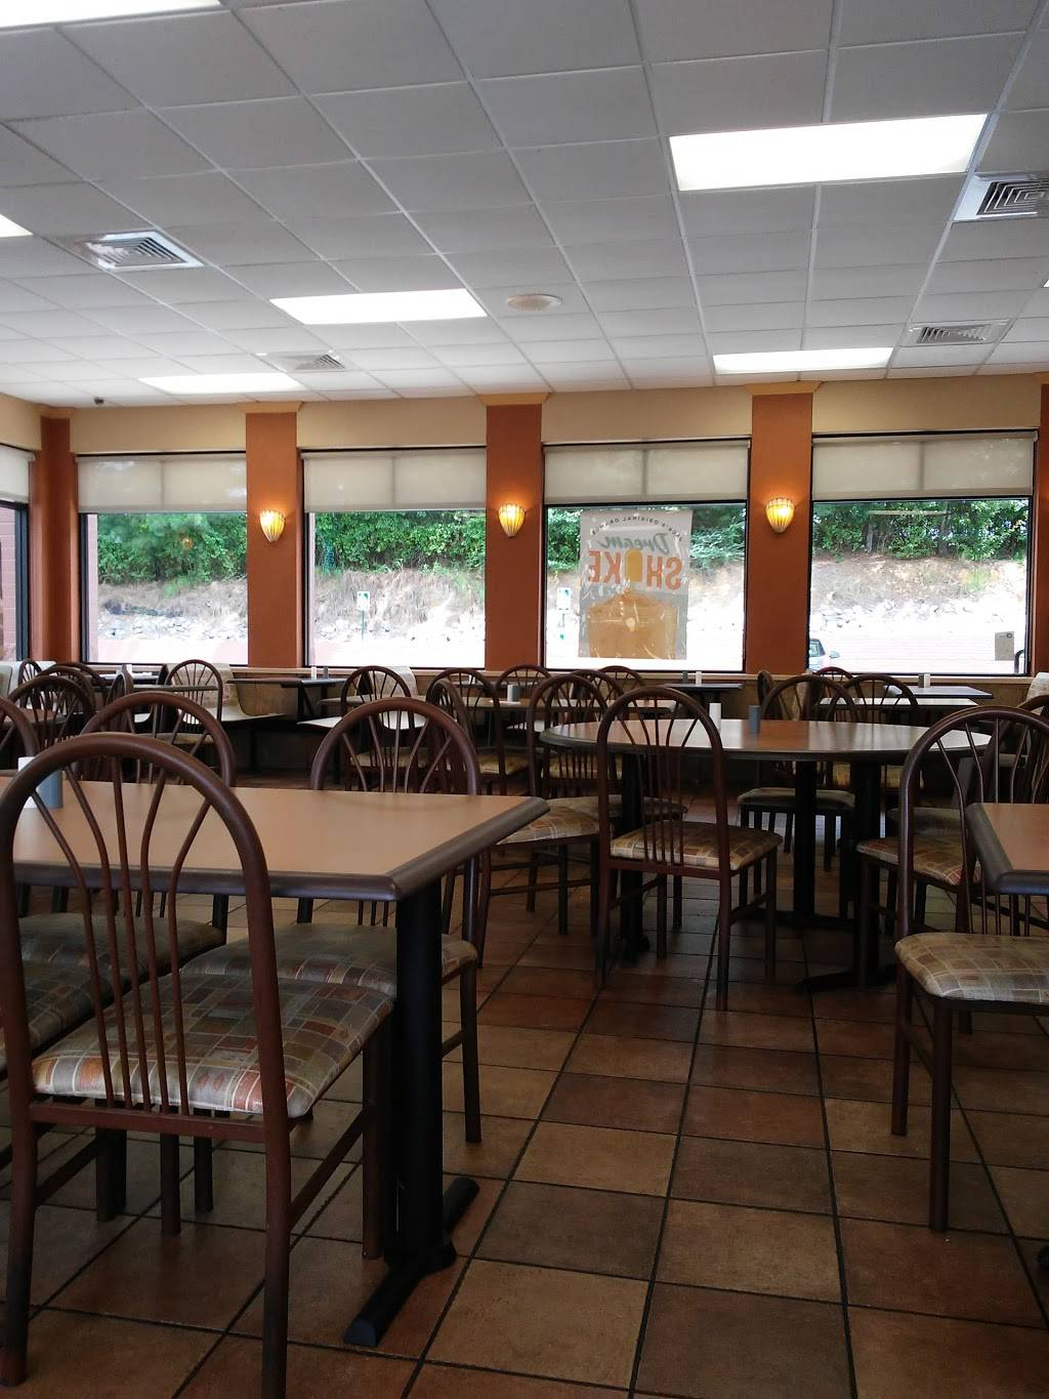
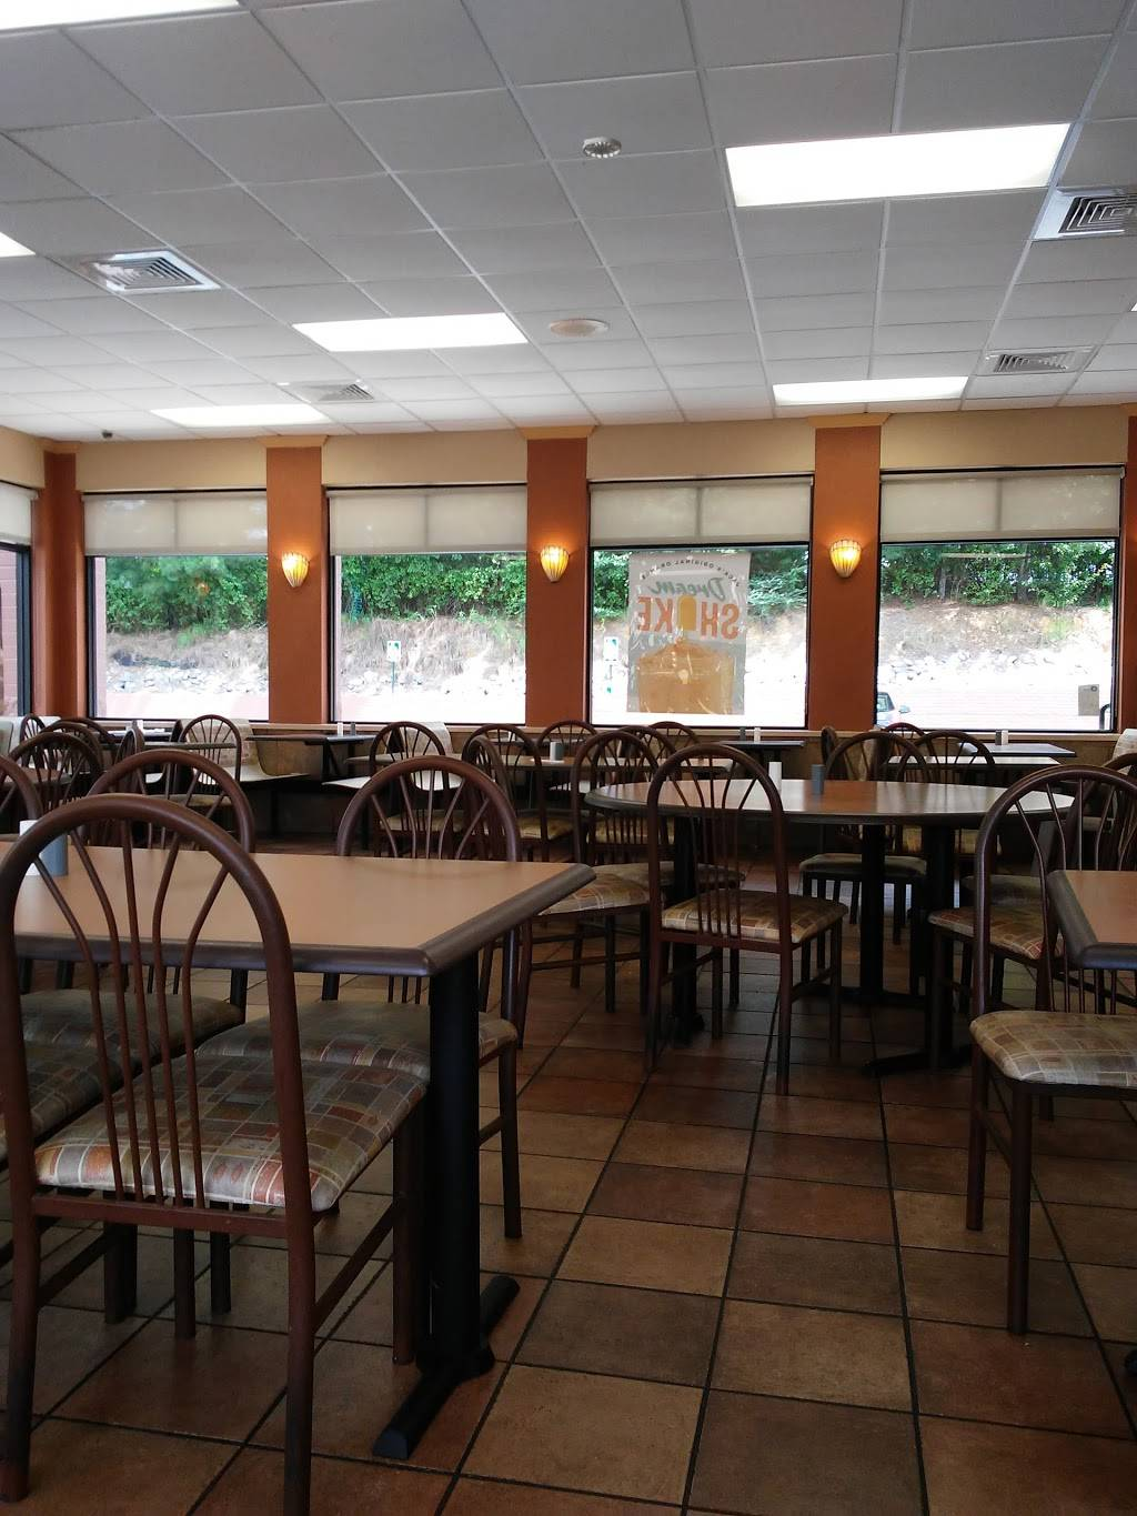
+ smoke detector [582,136,623,159]
